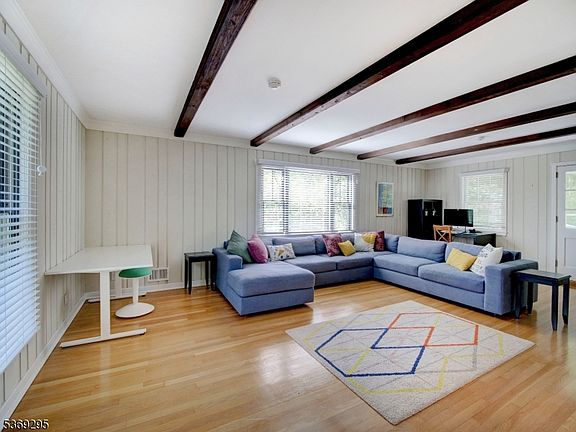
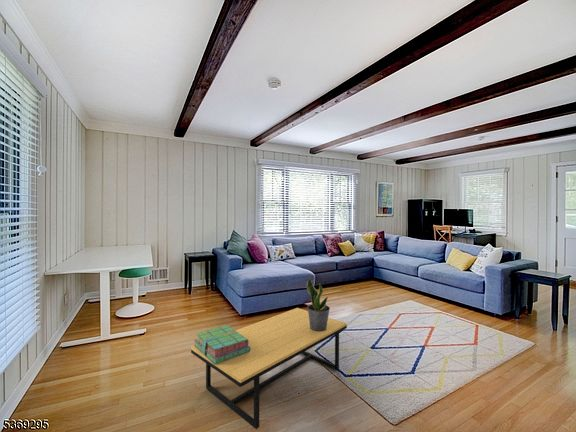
+ coffee table [190,307,348,430]
+ potted plant [306,277,331,331]
+ stack of books [193,324,250,365]
